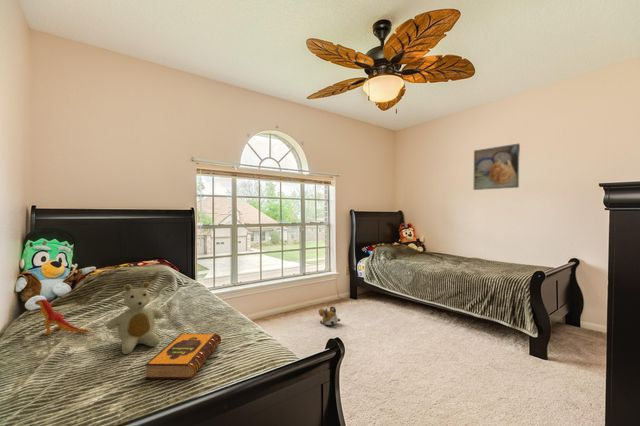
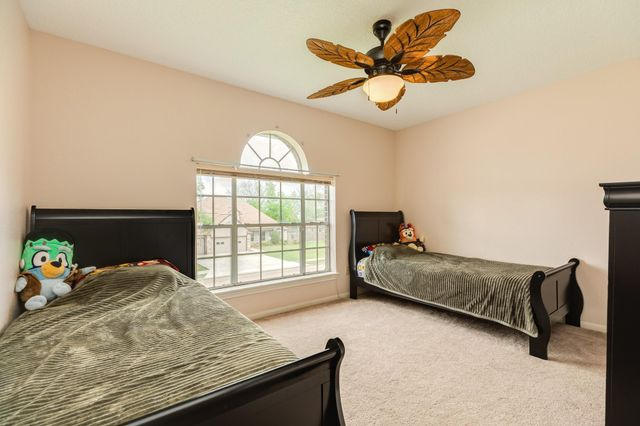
- stuffed bear [106,281,165,355]
- hardback book [144,332,222,380]
- toy dinosaur [33,298,91,336]
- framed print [473,143,521,191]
- plush toy [317,306,341,326]
